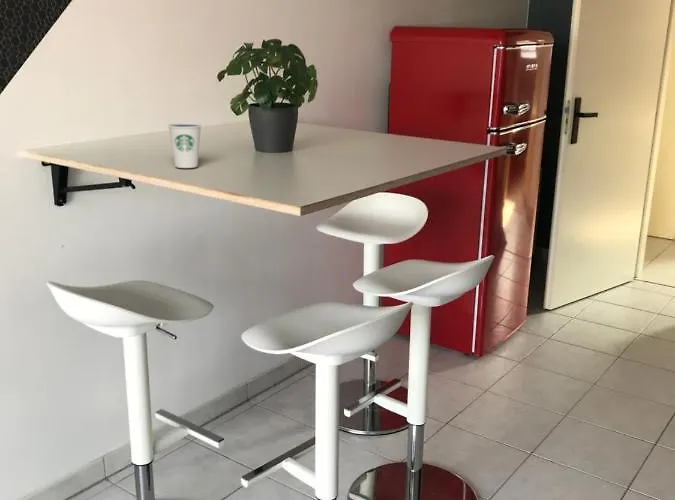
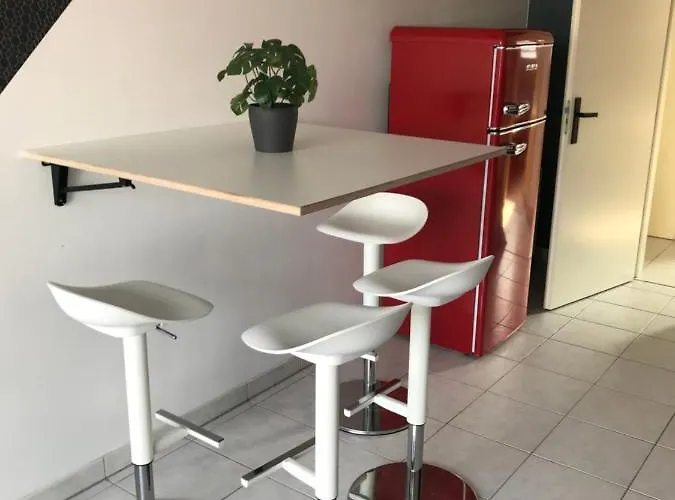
- dixie cup [167,122,203,169]
